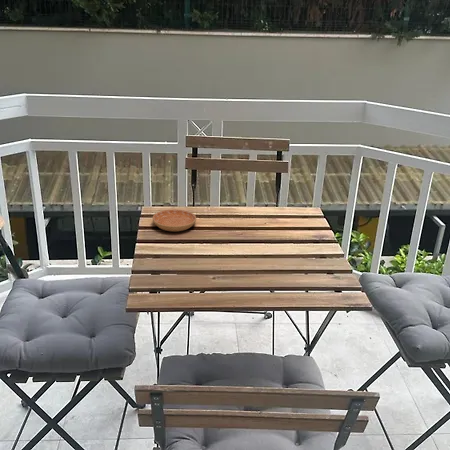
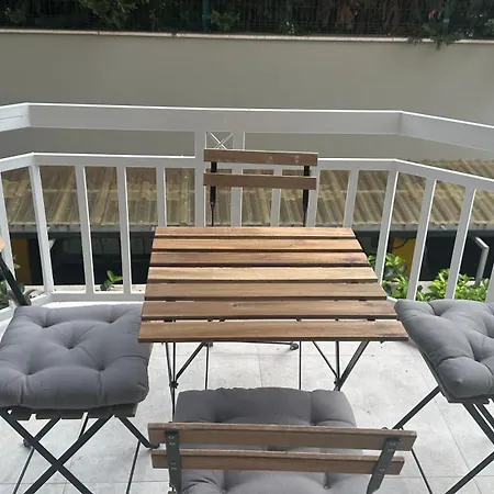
- saucer [151,208,197,232]
